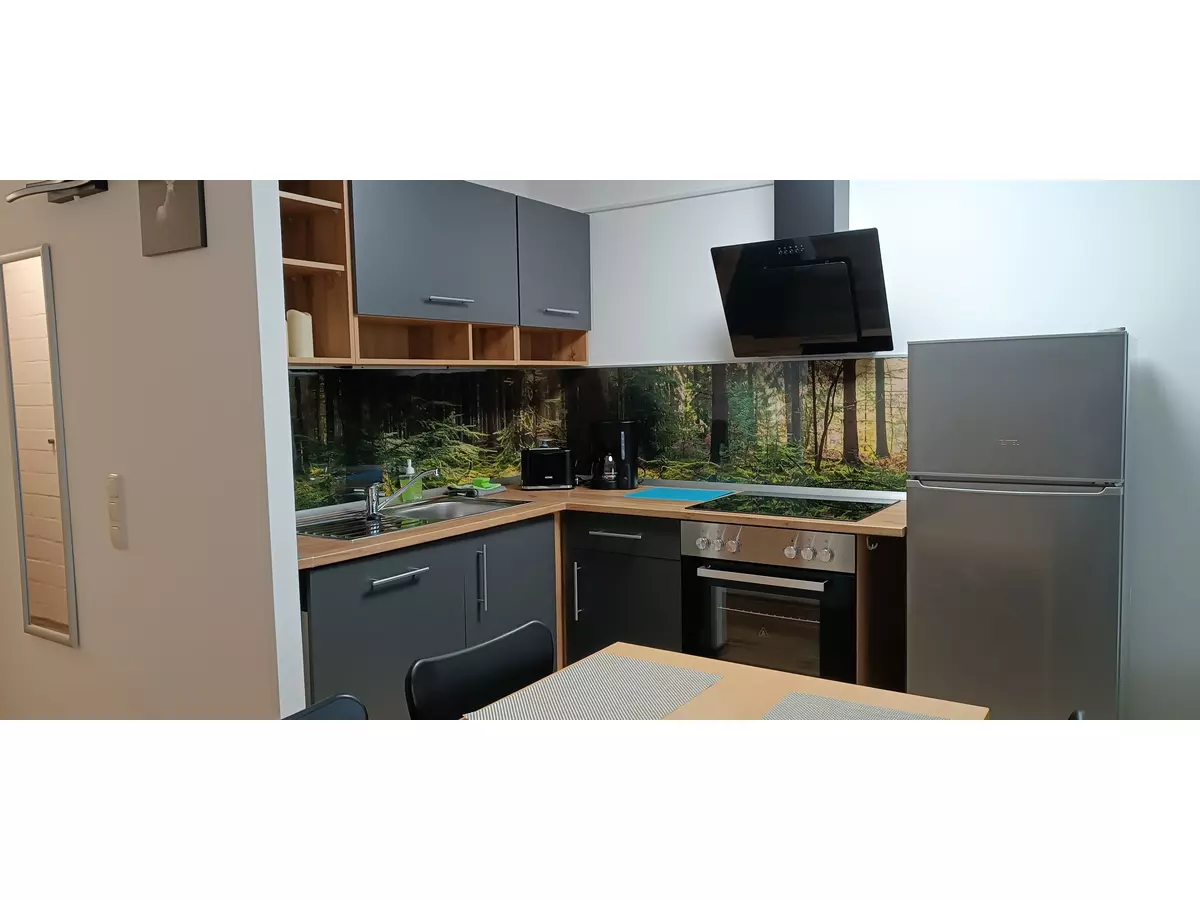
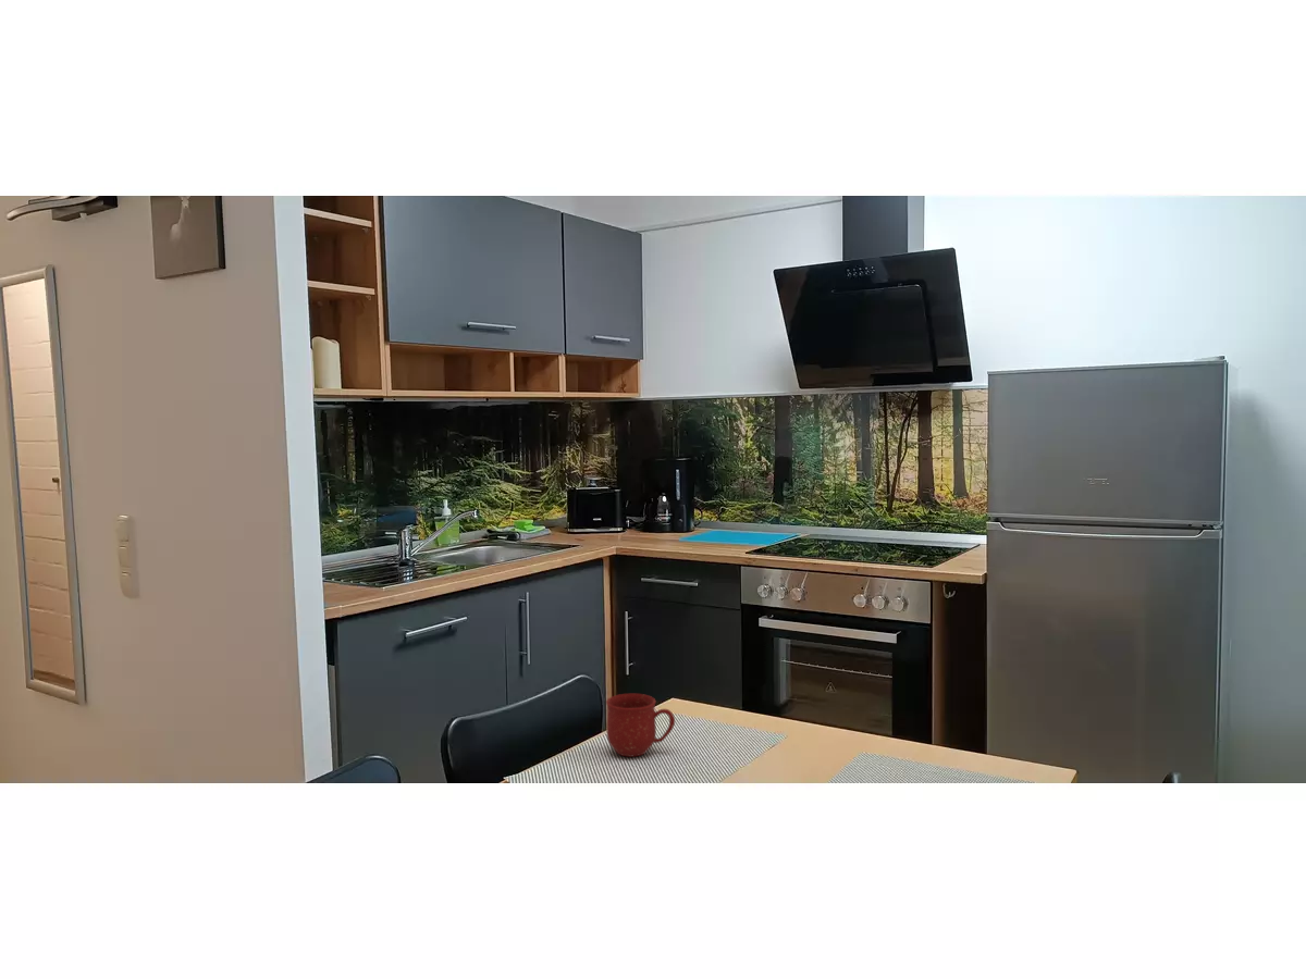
+ mug [605,693,676,758]
